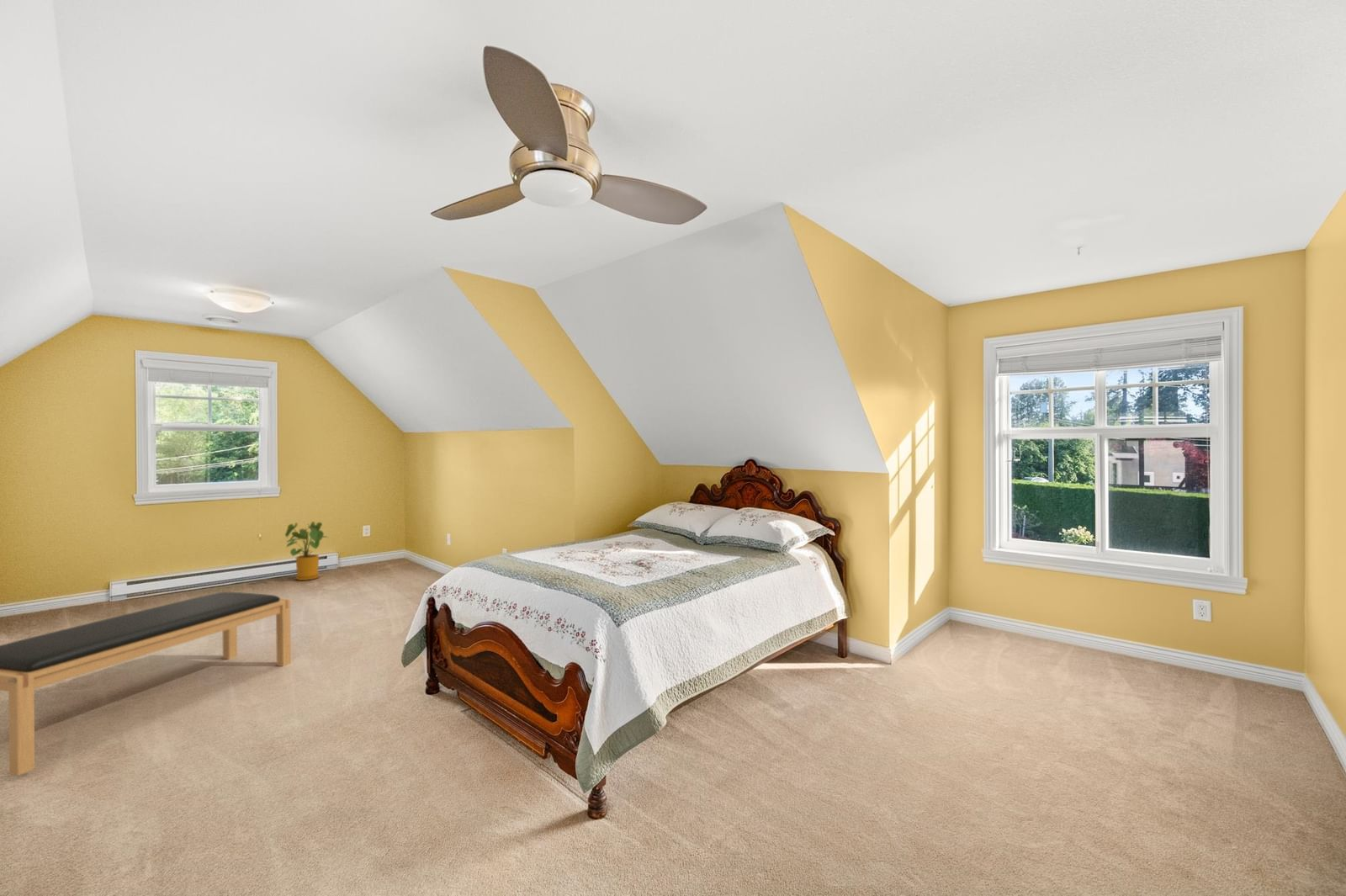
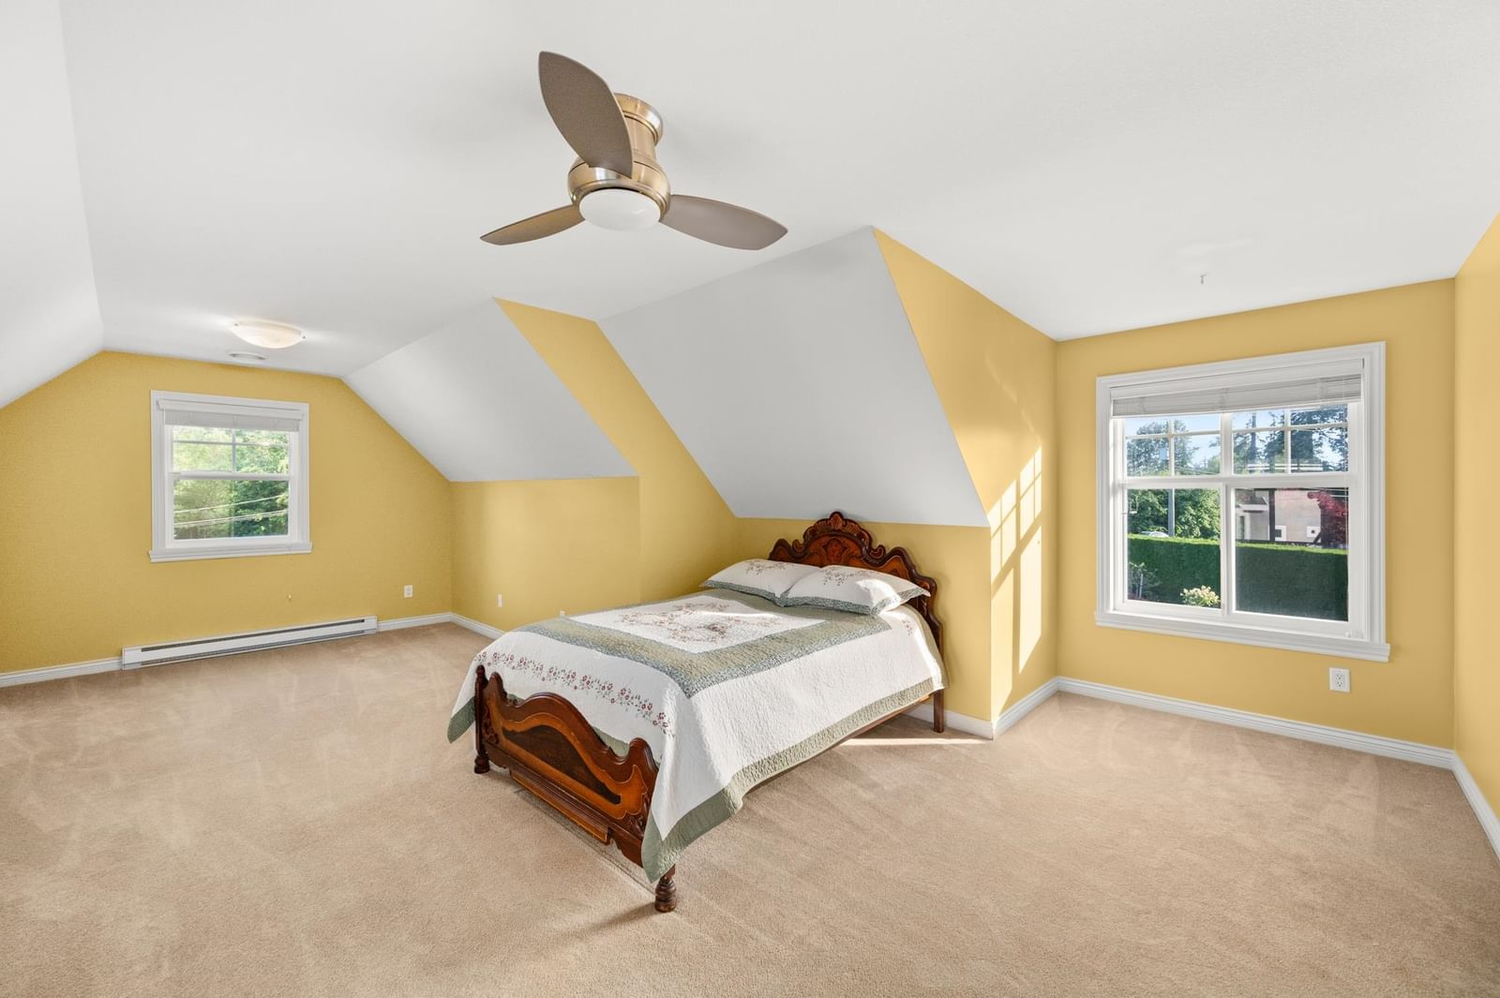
- house plant [284,521,329,581]
- bench [0,591,292,777]
